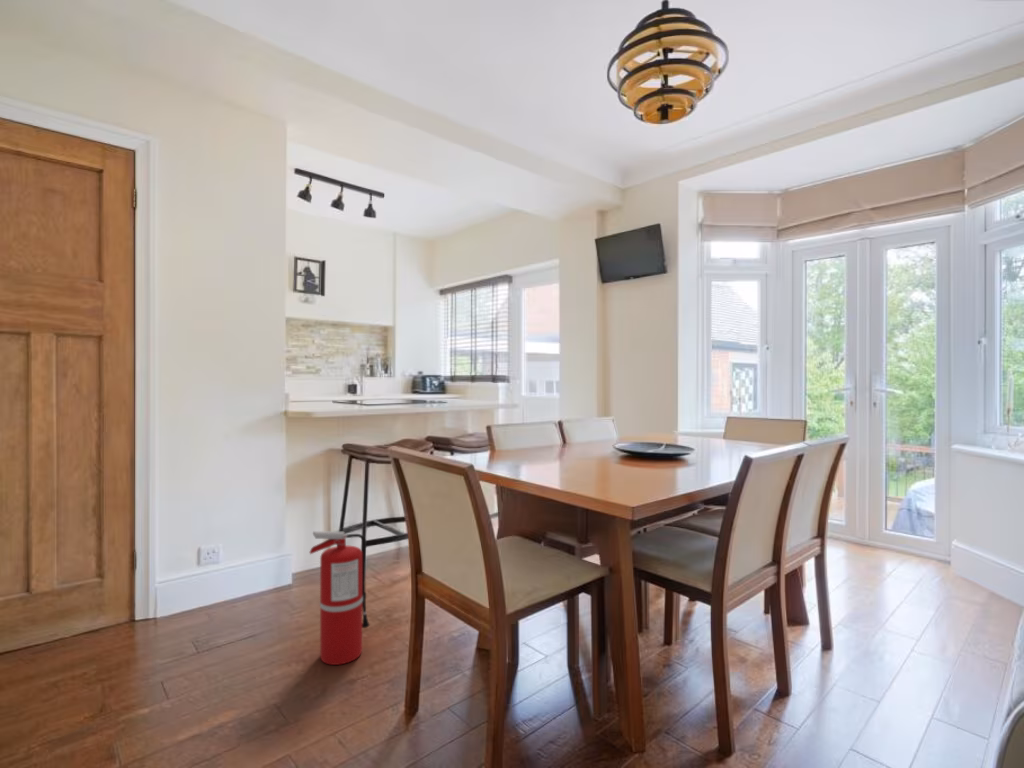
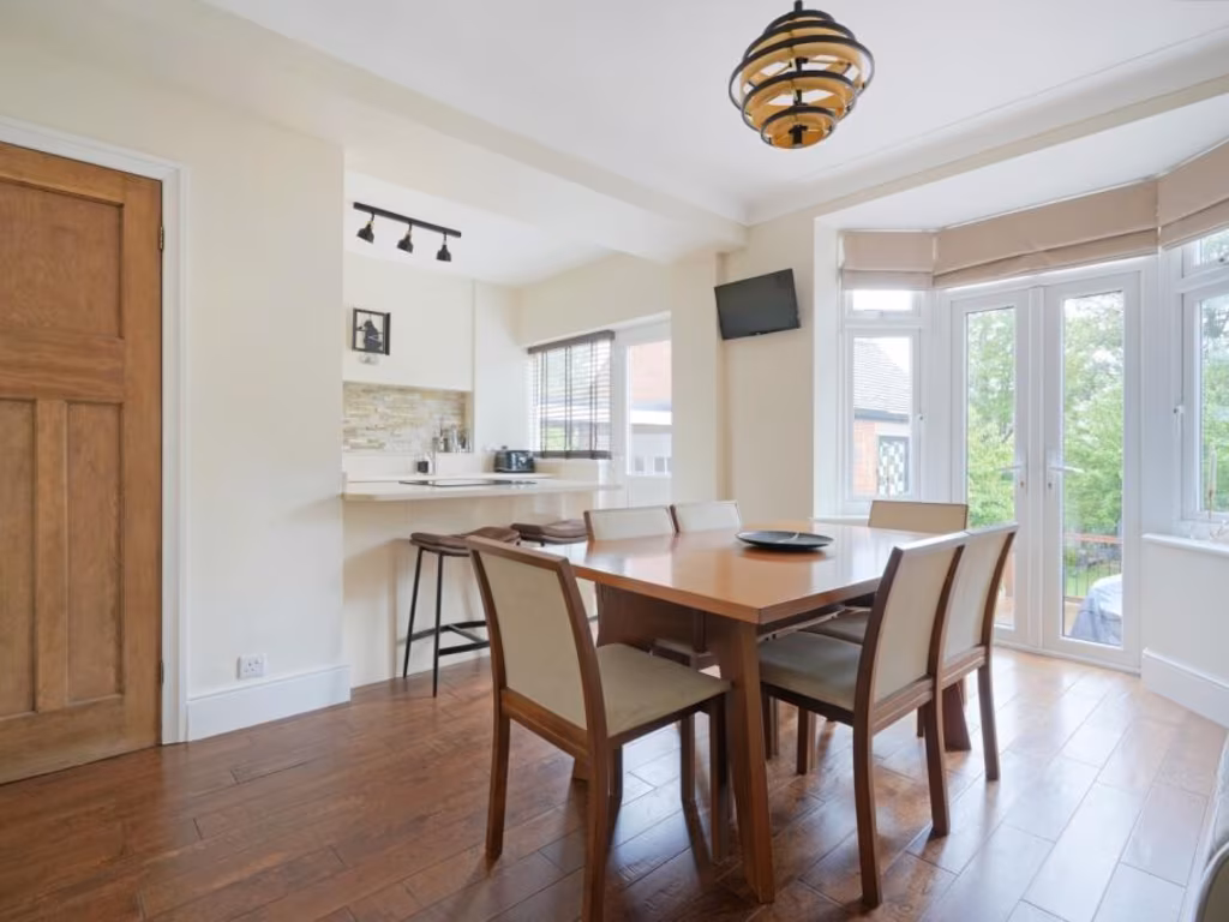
- fire extinguisher [309,530,370,666]
